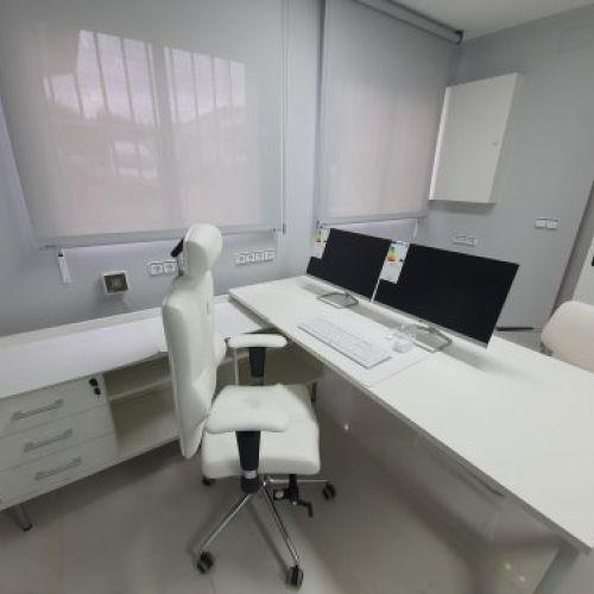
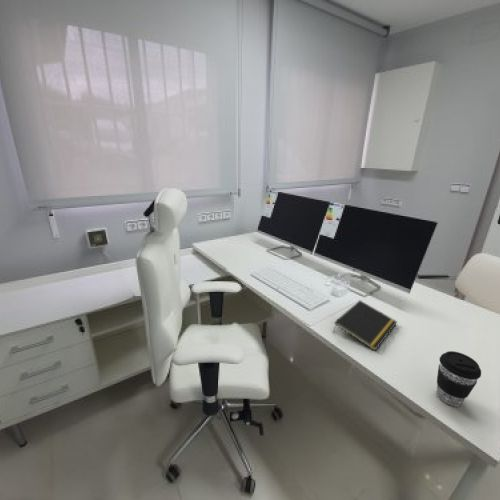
+ coffee cup [435,350,482,408]
+ notepad [332,299,398,352]
